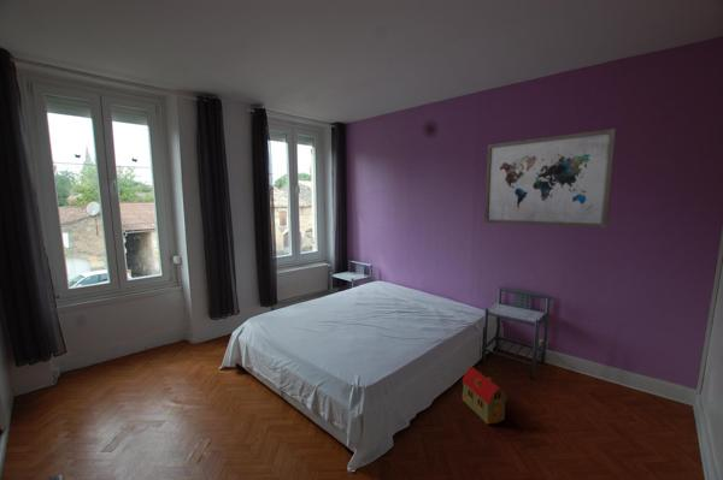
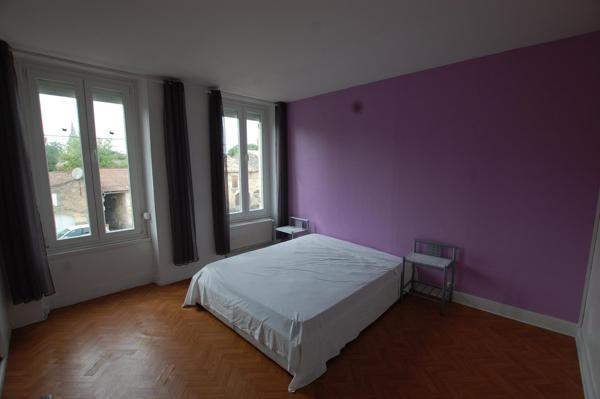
- toy house [462,366,509,426]
- wall art [483,128,617,229]
